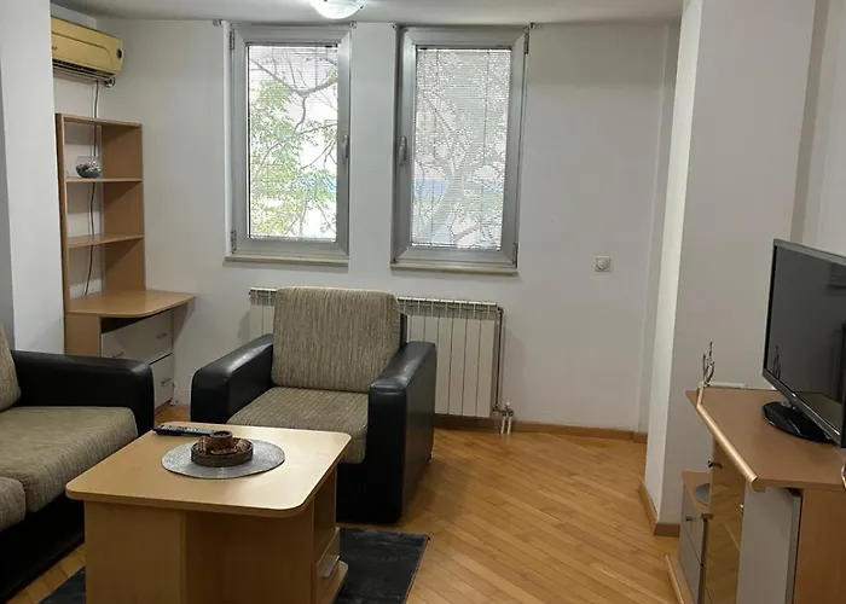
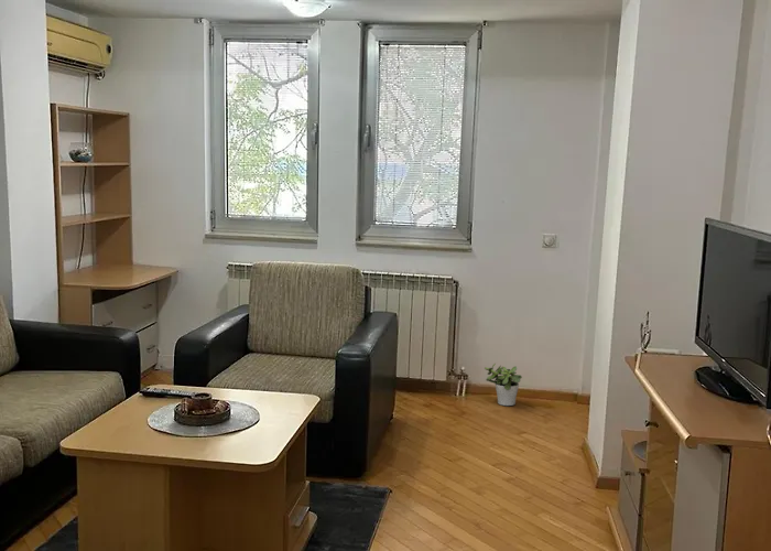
+ potted plant [484,363,523,407]
